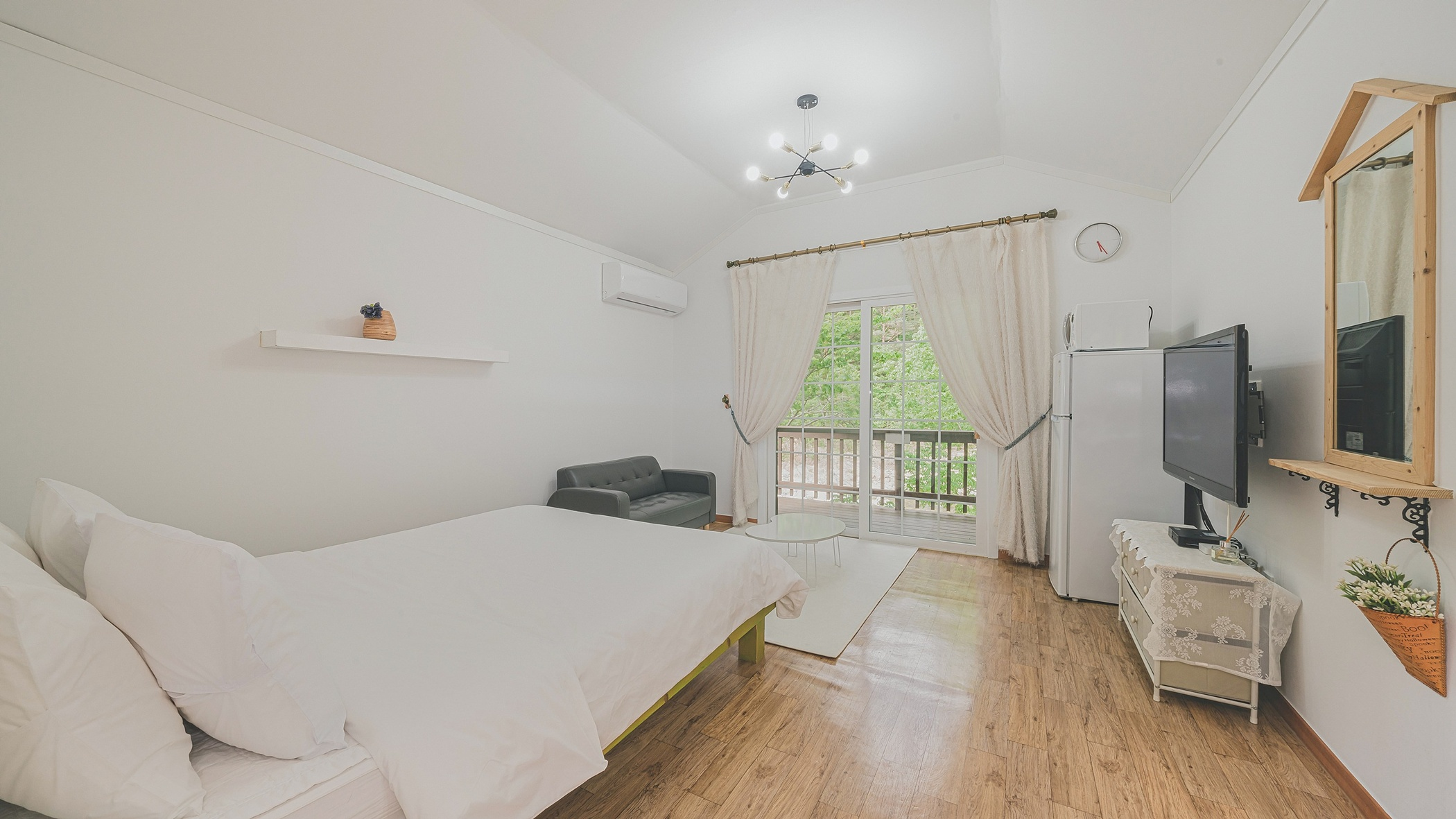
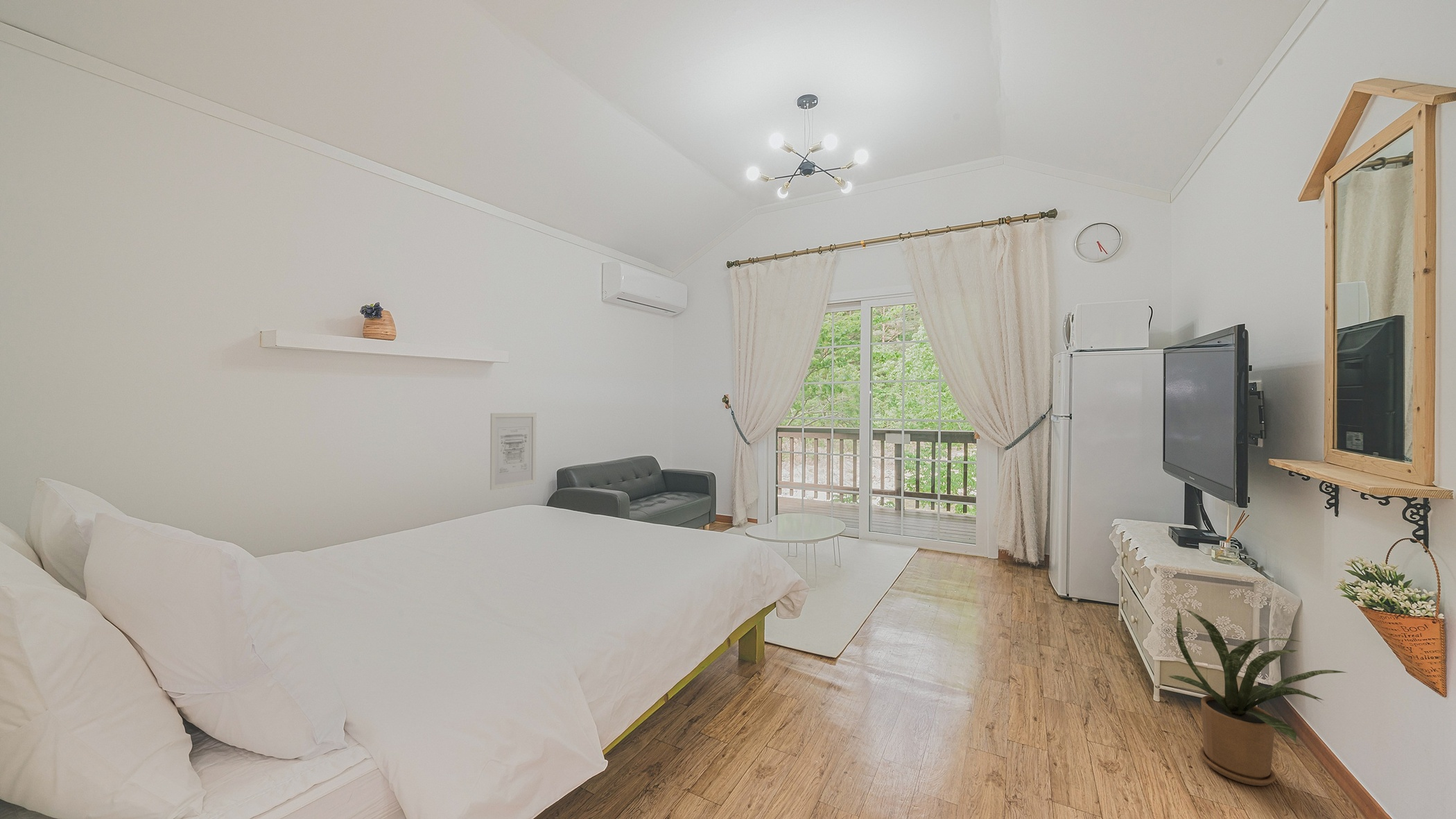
+ house plant [1168,608,1347,786]
+ wall art [489,412,537,491]
